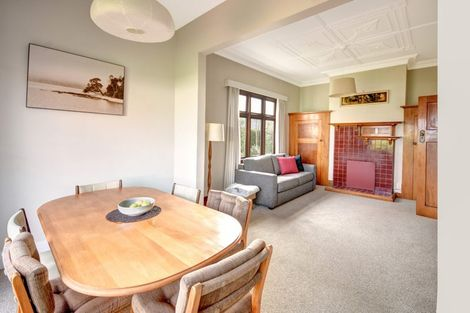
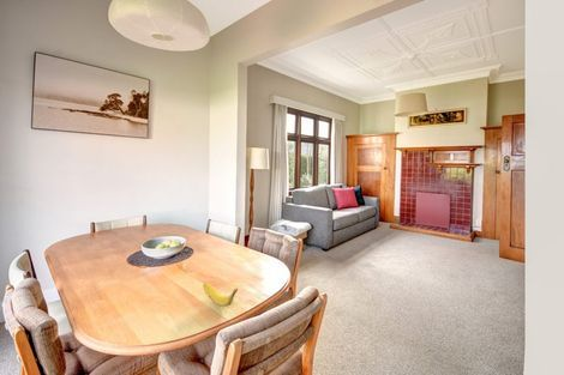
+ banana [203,282,239,308]
